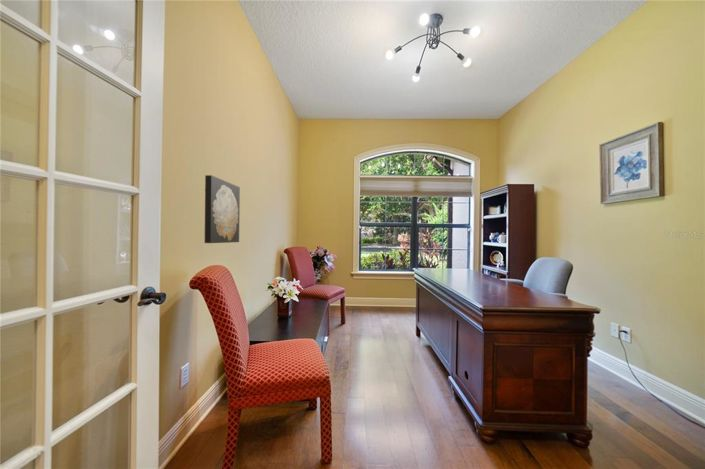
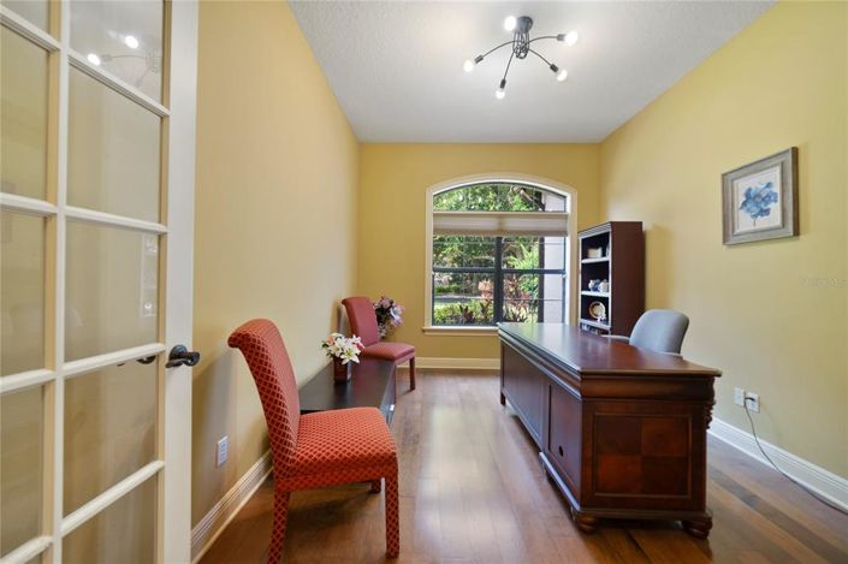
- wall art [204,174,241,244]
